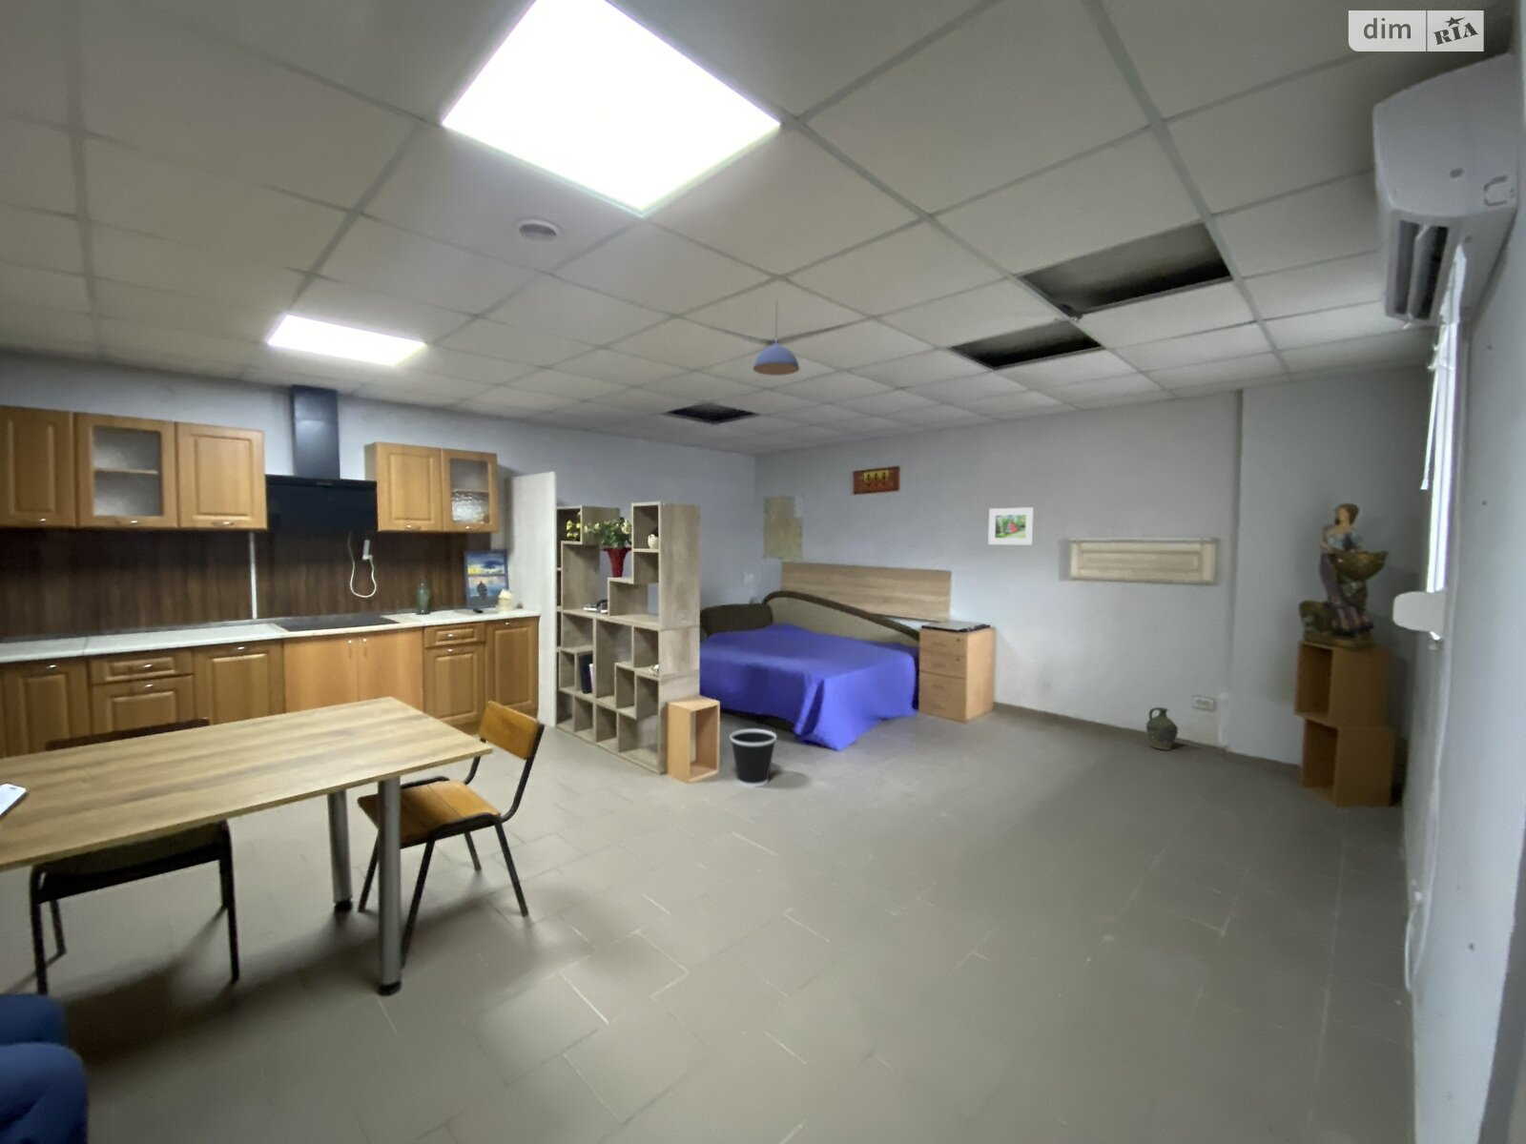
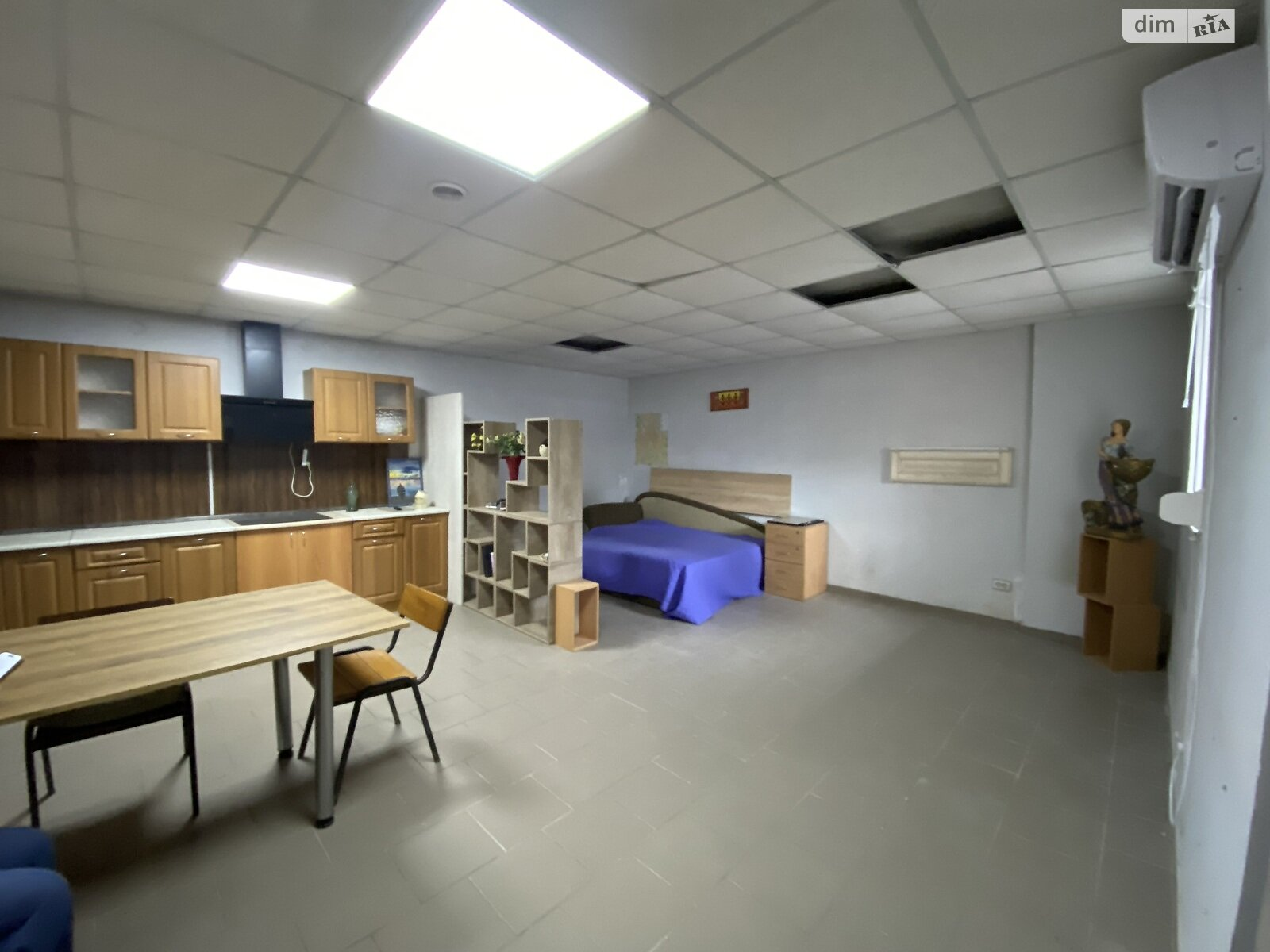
- pendant light [752,298,800,376]
- ceramic jug [1145,707,1179,751]
- wastebasket [728,728,777,788]
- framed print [988,506,1035,547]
